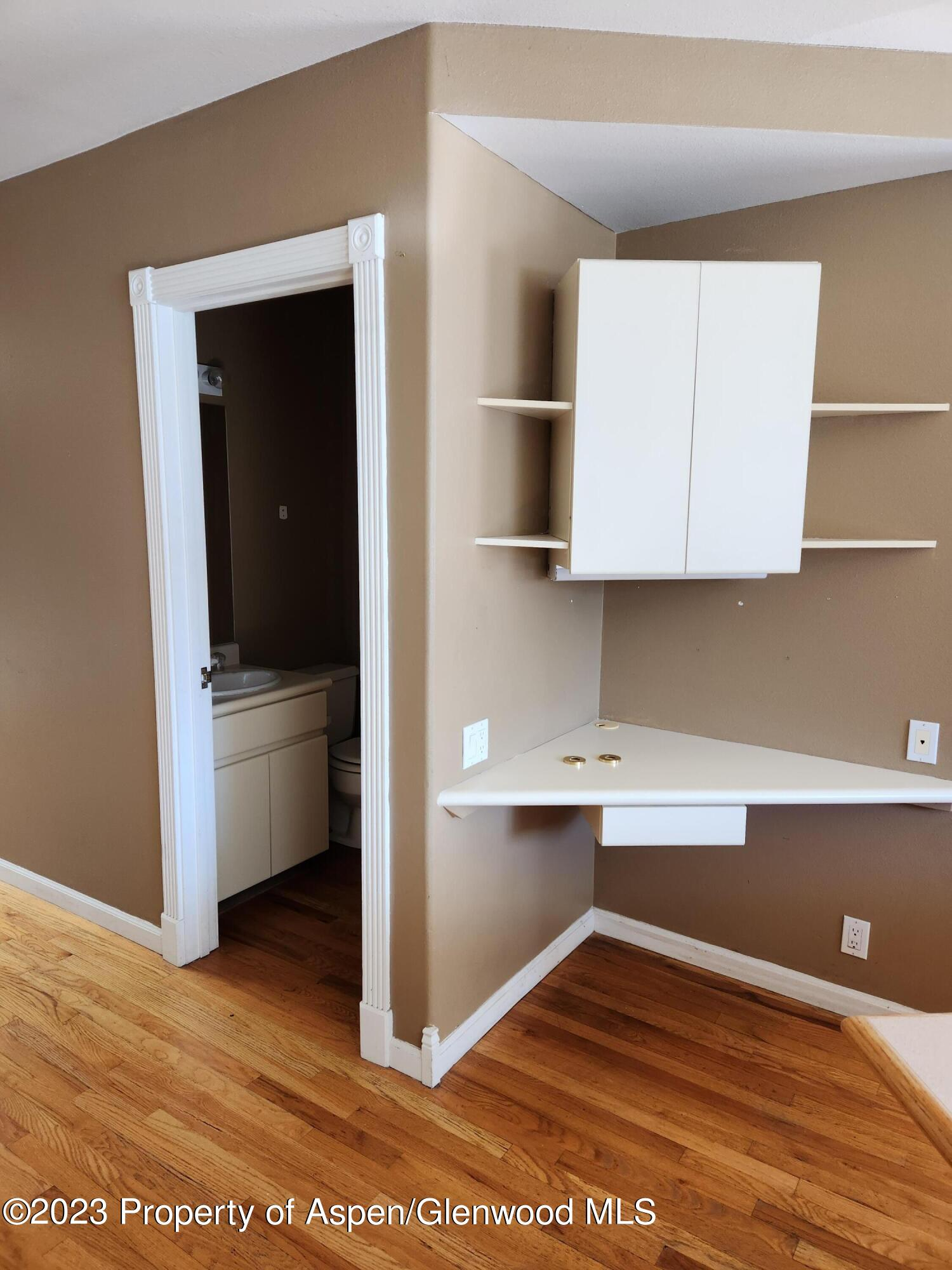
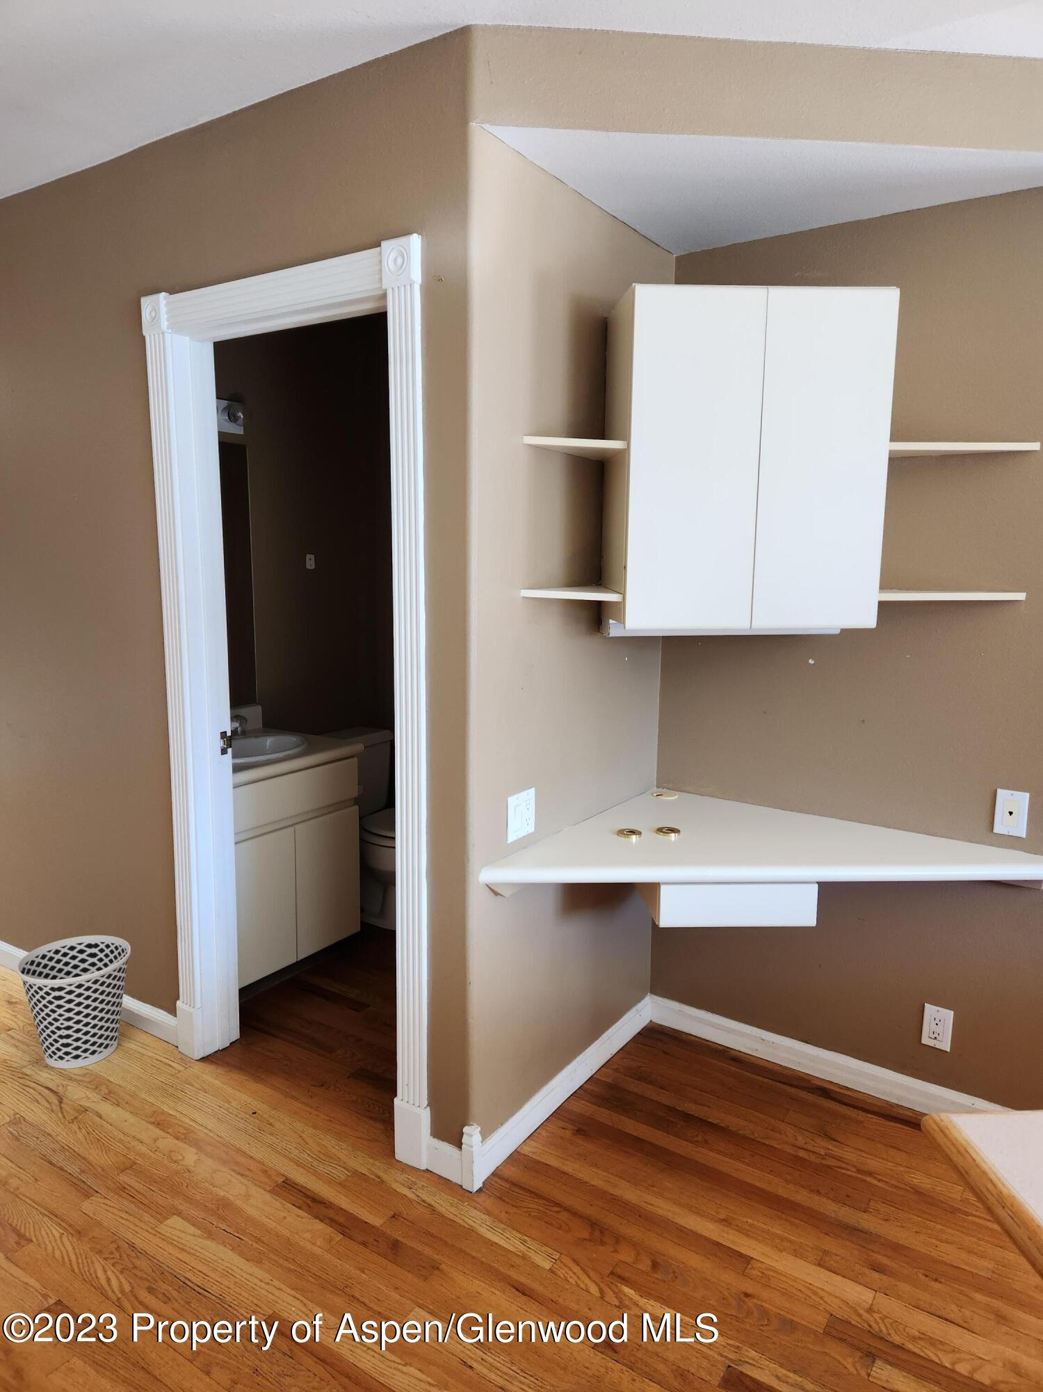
+ wastebasket [16,935,131,1069]
